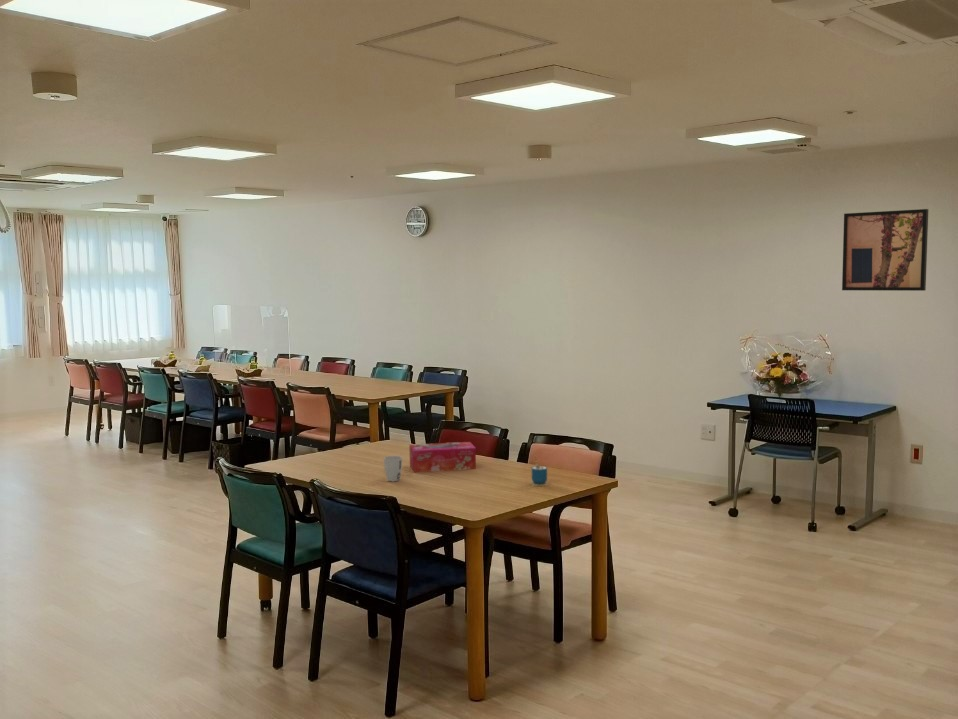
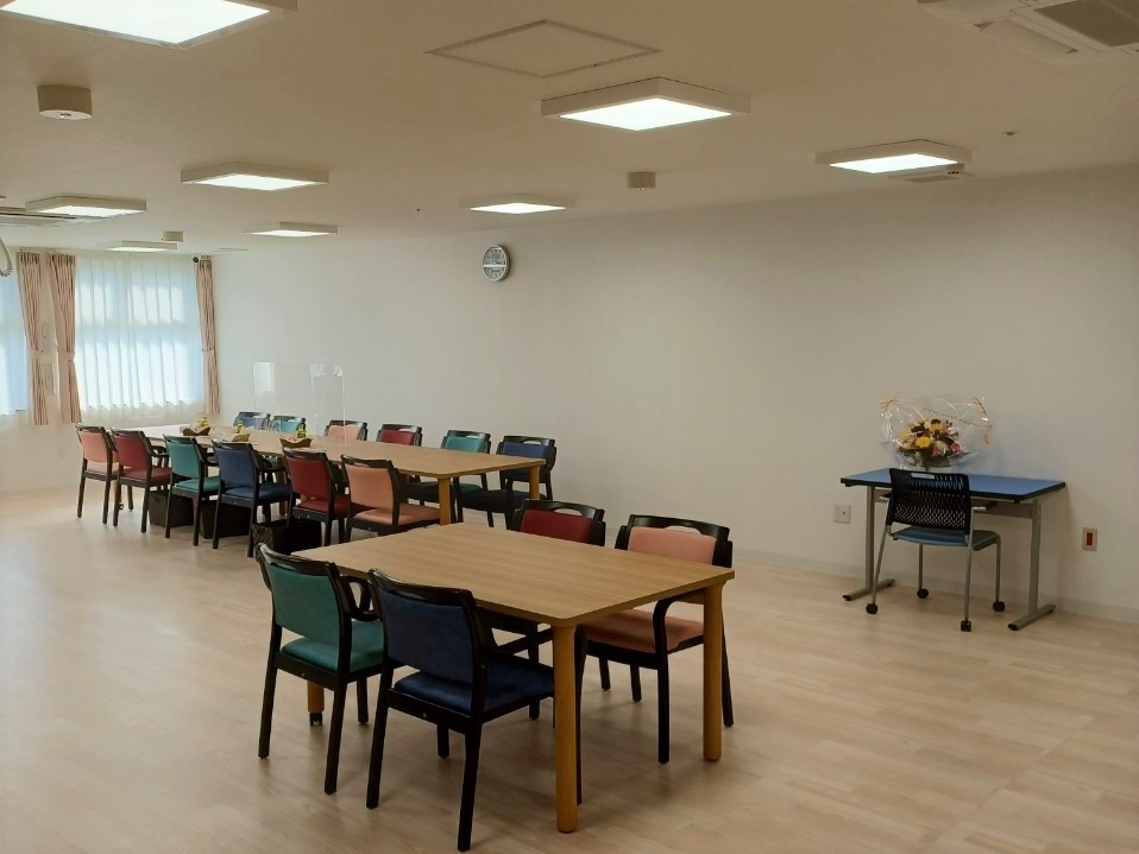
- tissue box [408,441,477,474]
- wall art [841,208,929,292]
- cup [383,455,403,482]
- cup [529,454,550,487]
